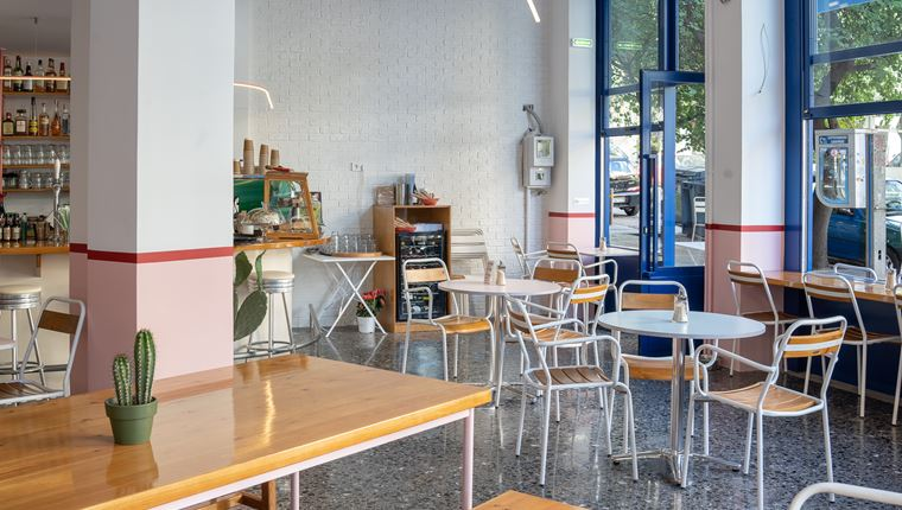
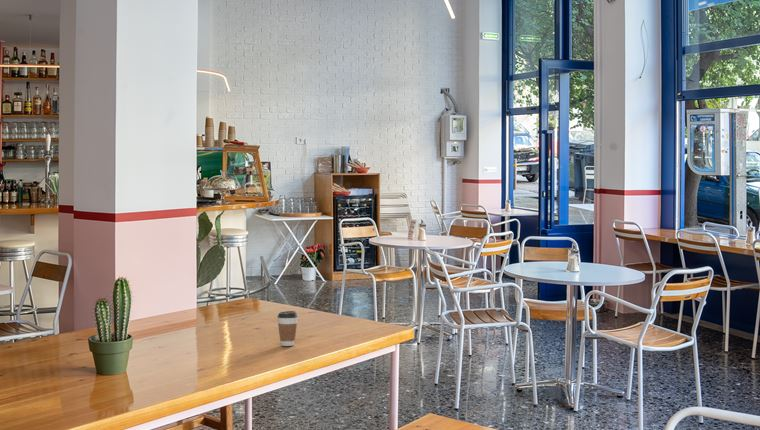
+ coffee cup [276,310,299,347]
